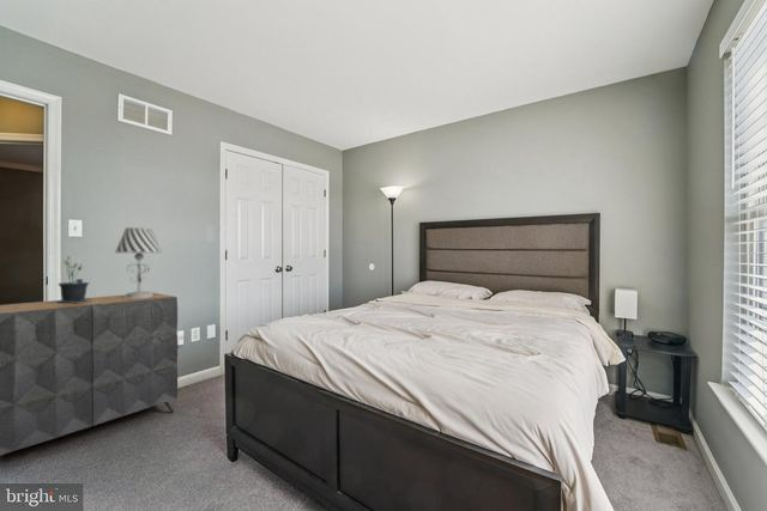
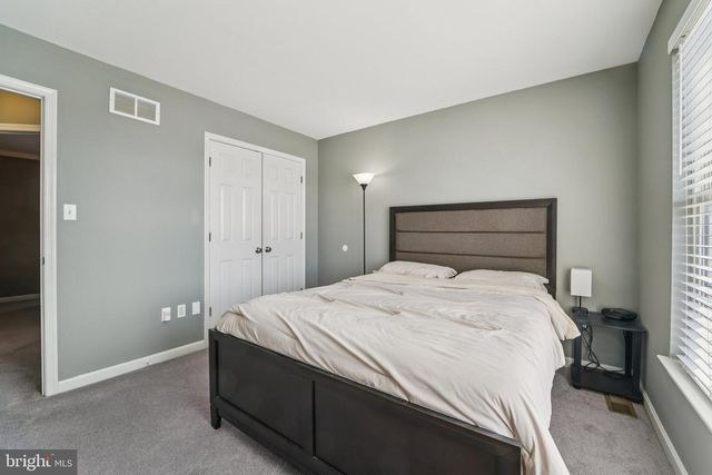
- dresser [0,292,179,457]
- potted plant [55,255,91,304]
- table lamp [114,226,163,298]
